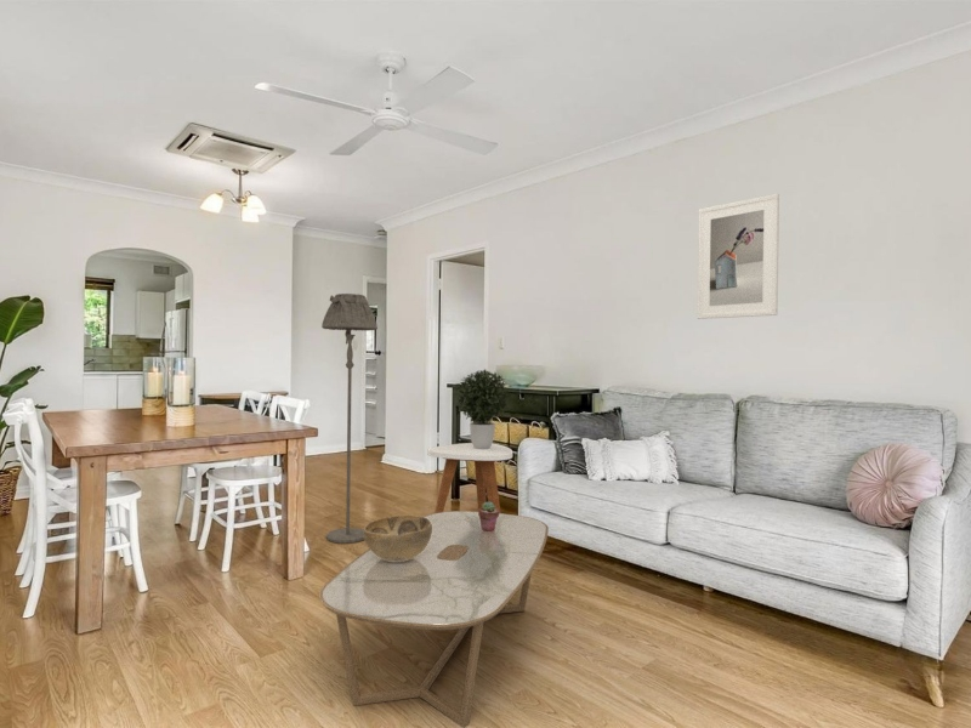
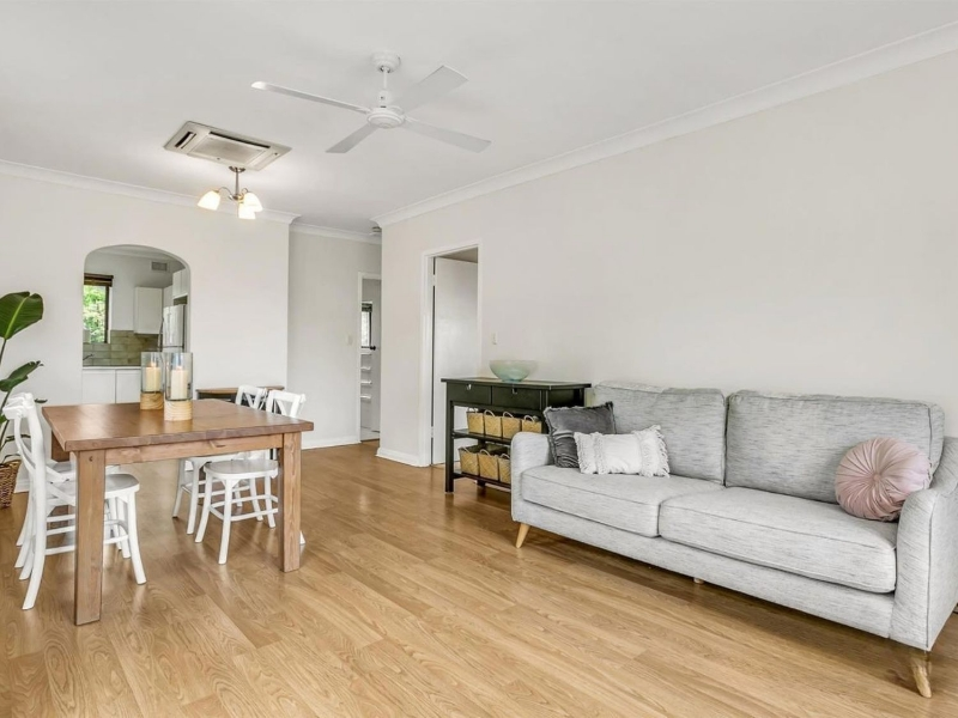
- coffee table [318,510,550,728]
- decorative bowl [363,514,432,562]
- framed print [697,193,780,320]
- potted plant [454,368,511,449]
- potted succulent [477,500,499,531]
- floor lamp [320,292,379,545]
- side table [426,442,513,513]
